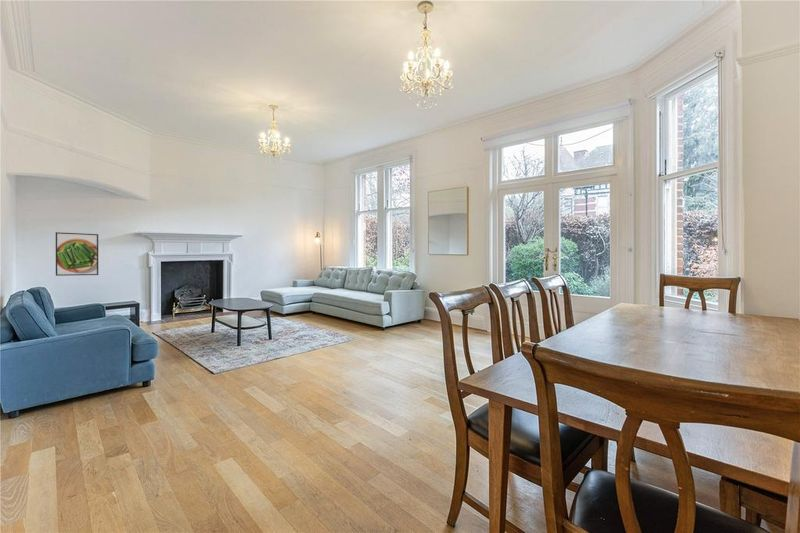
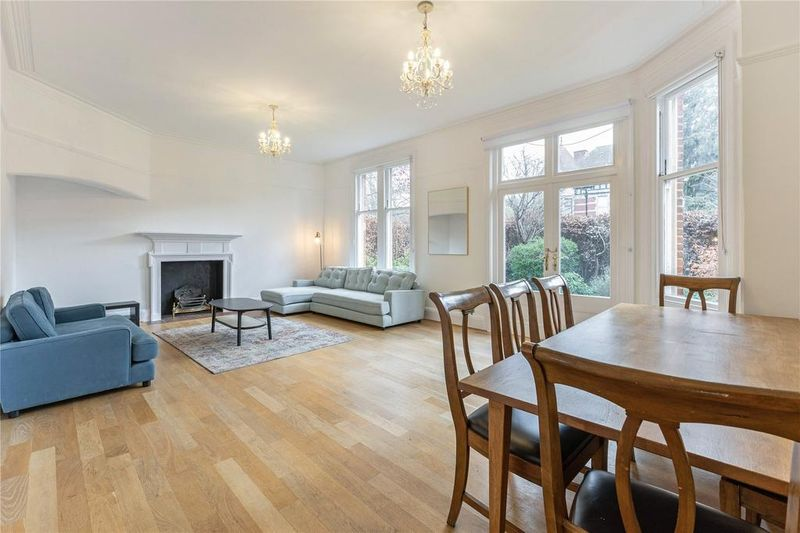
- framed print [55,231,99,277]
